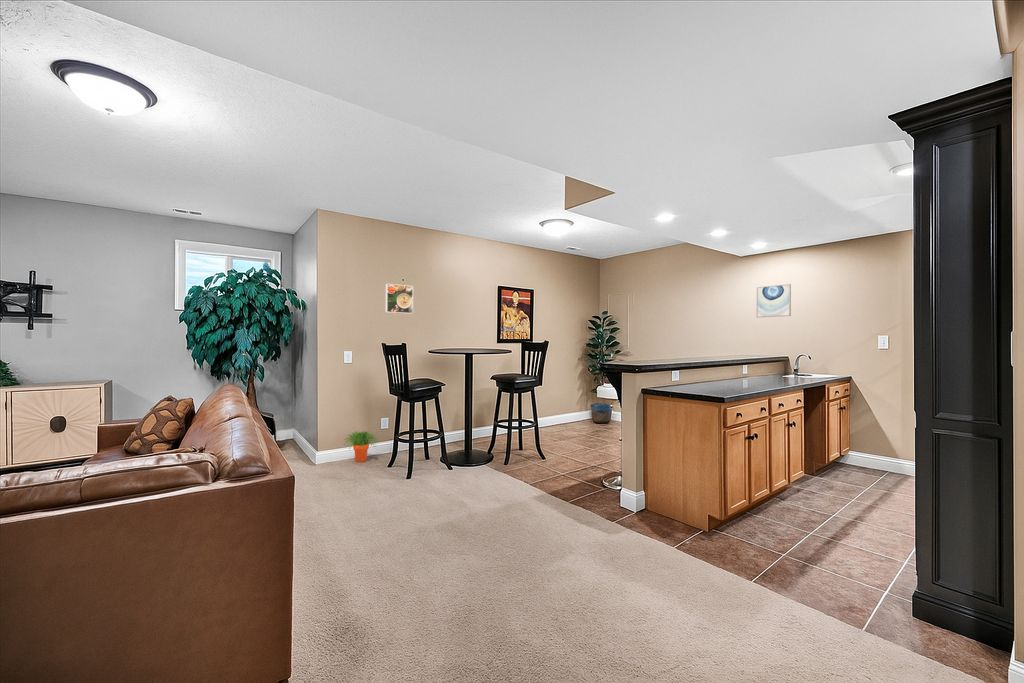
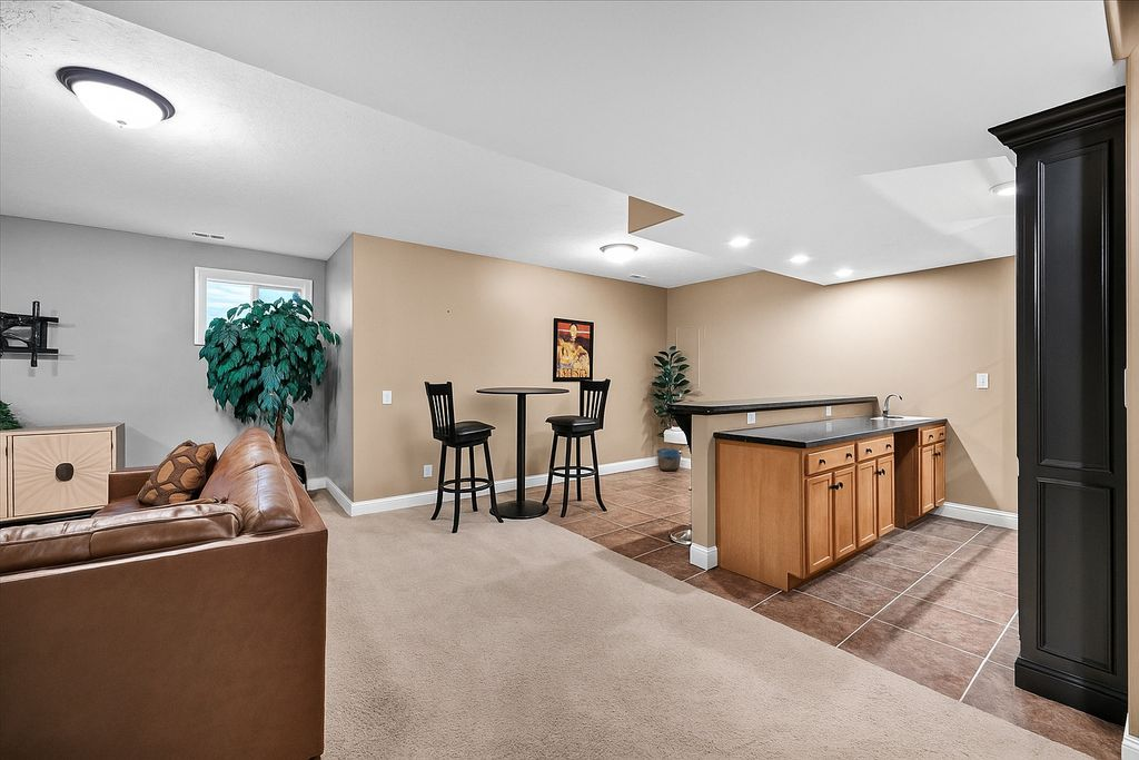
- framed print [385,283,414,315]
- wall art [756,283,792,318]
- potted plant [343,430,379,463]
